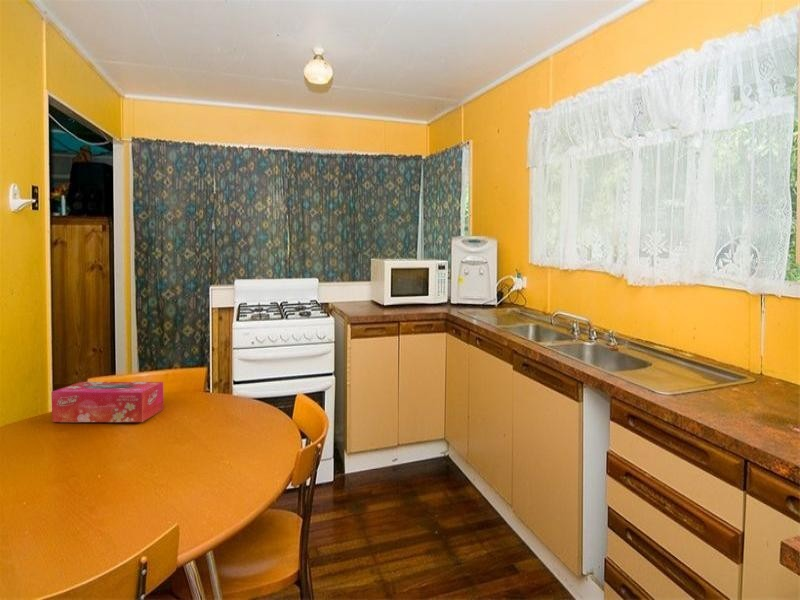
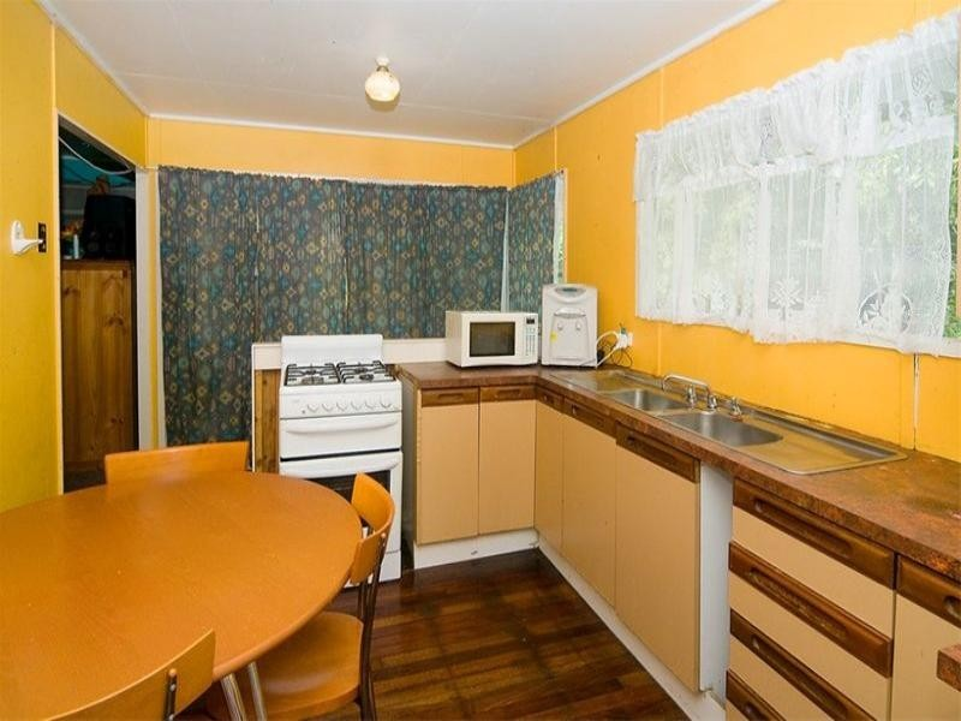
- tissue box [50,381,164,423]
